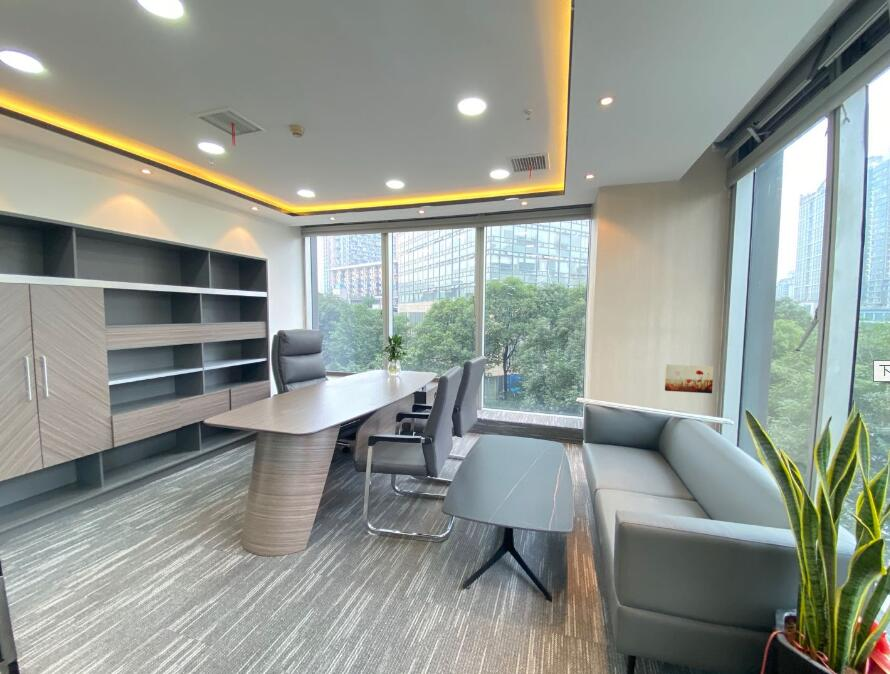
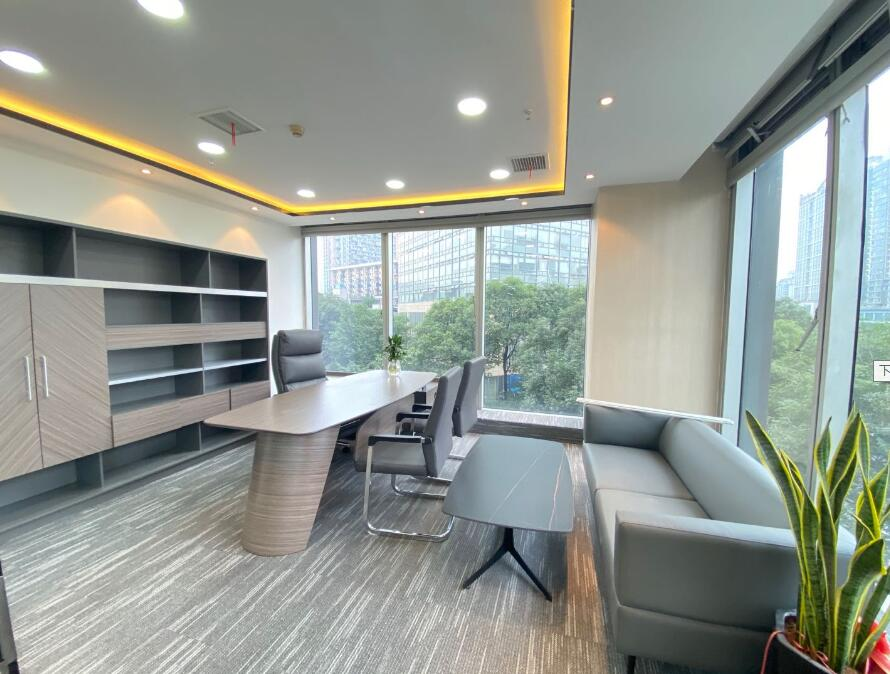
- wall art [664,364,714,394]
